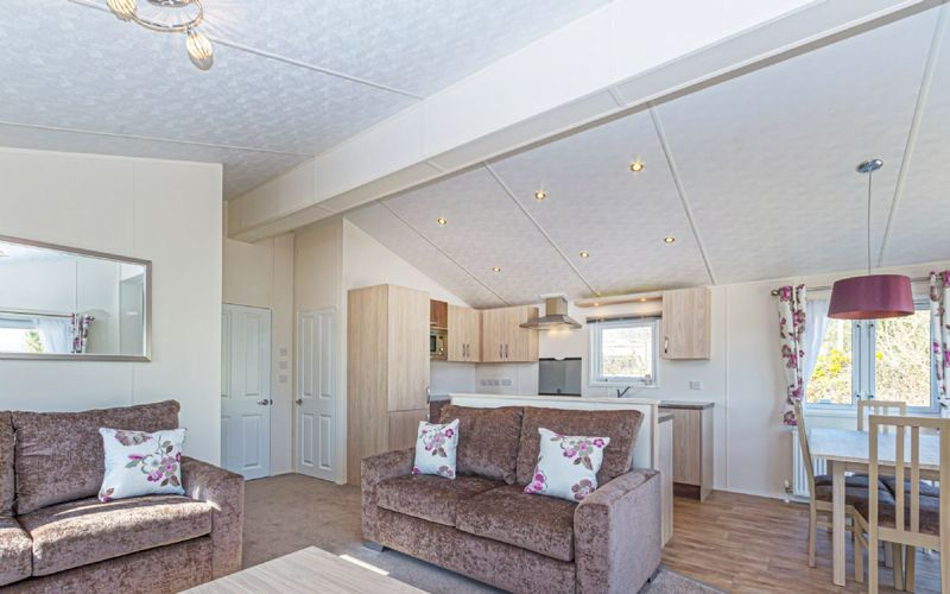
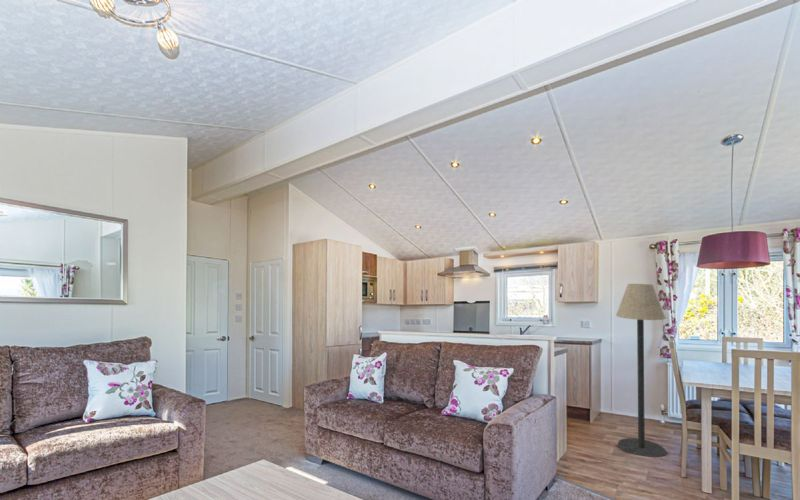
+ floor lamp [615,283,667,458]
